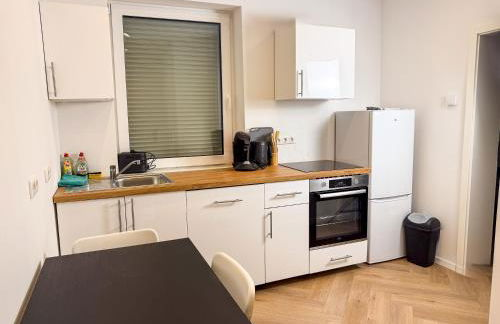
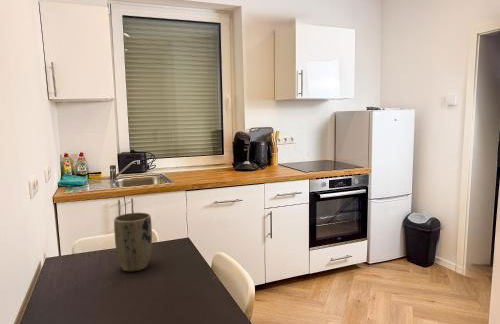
+ plant pot [113,212,153,273]
